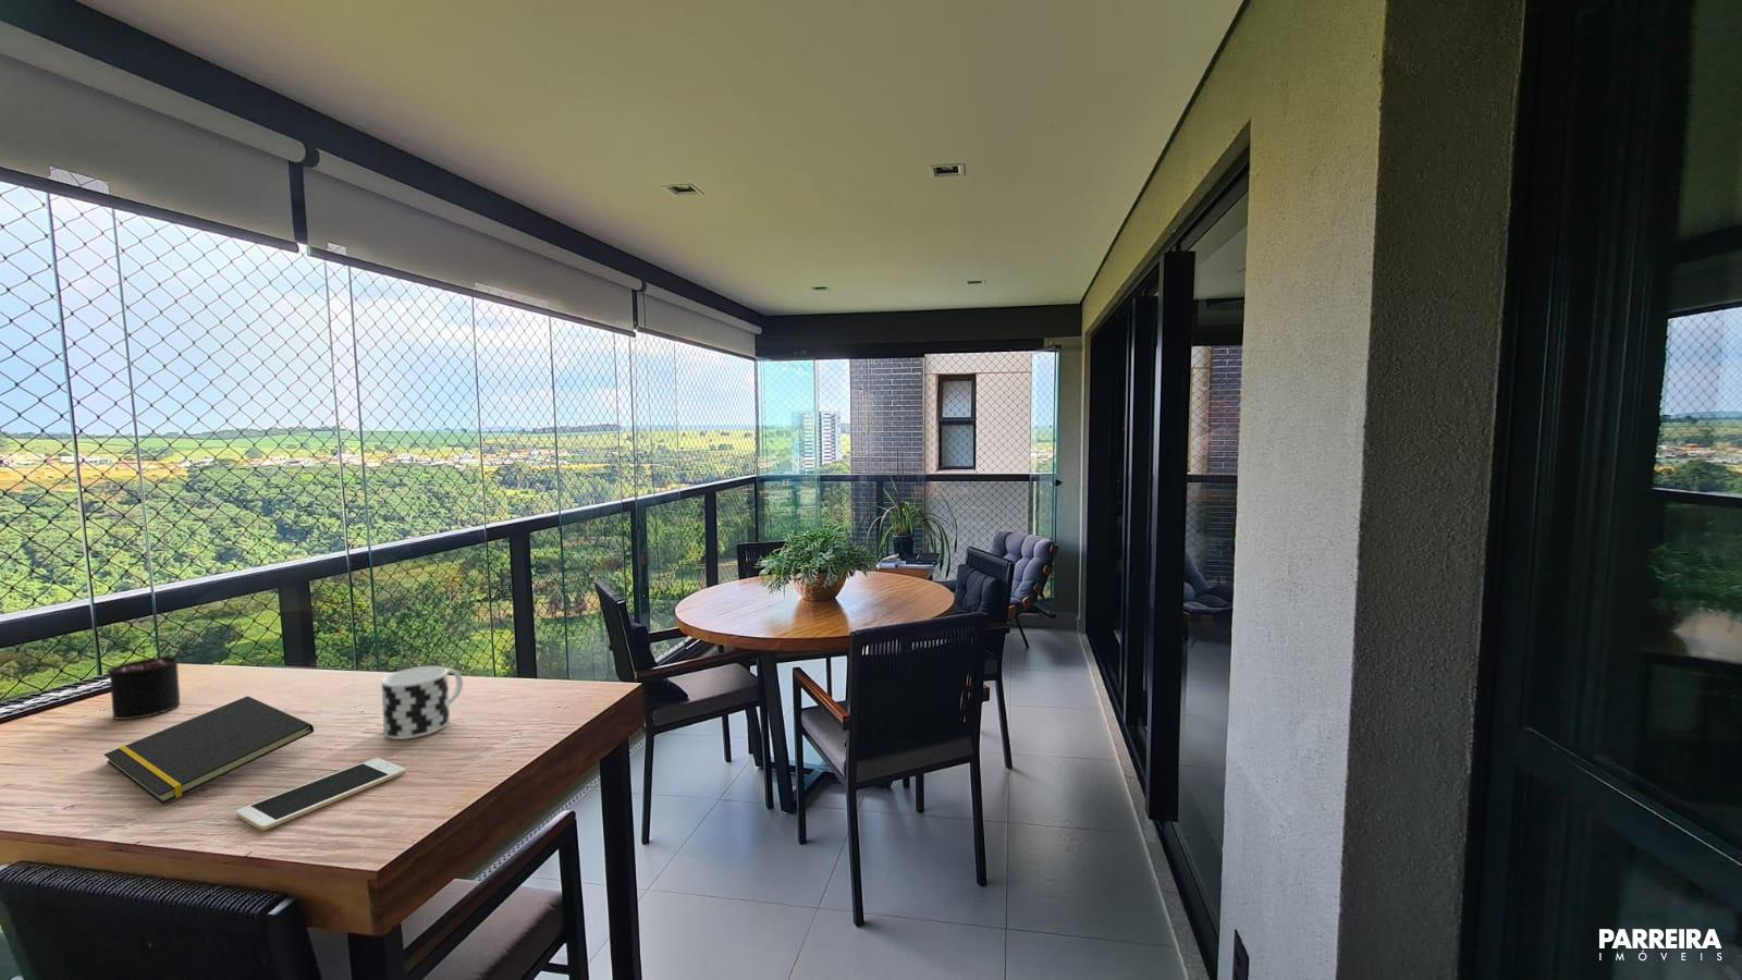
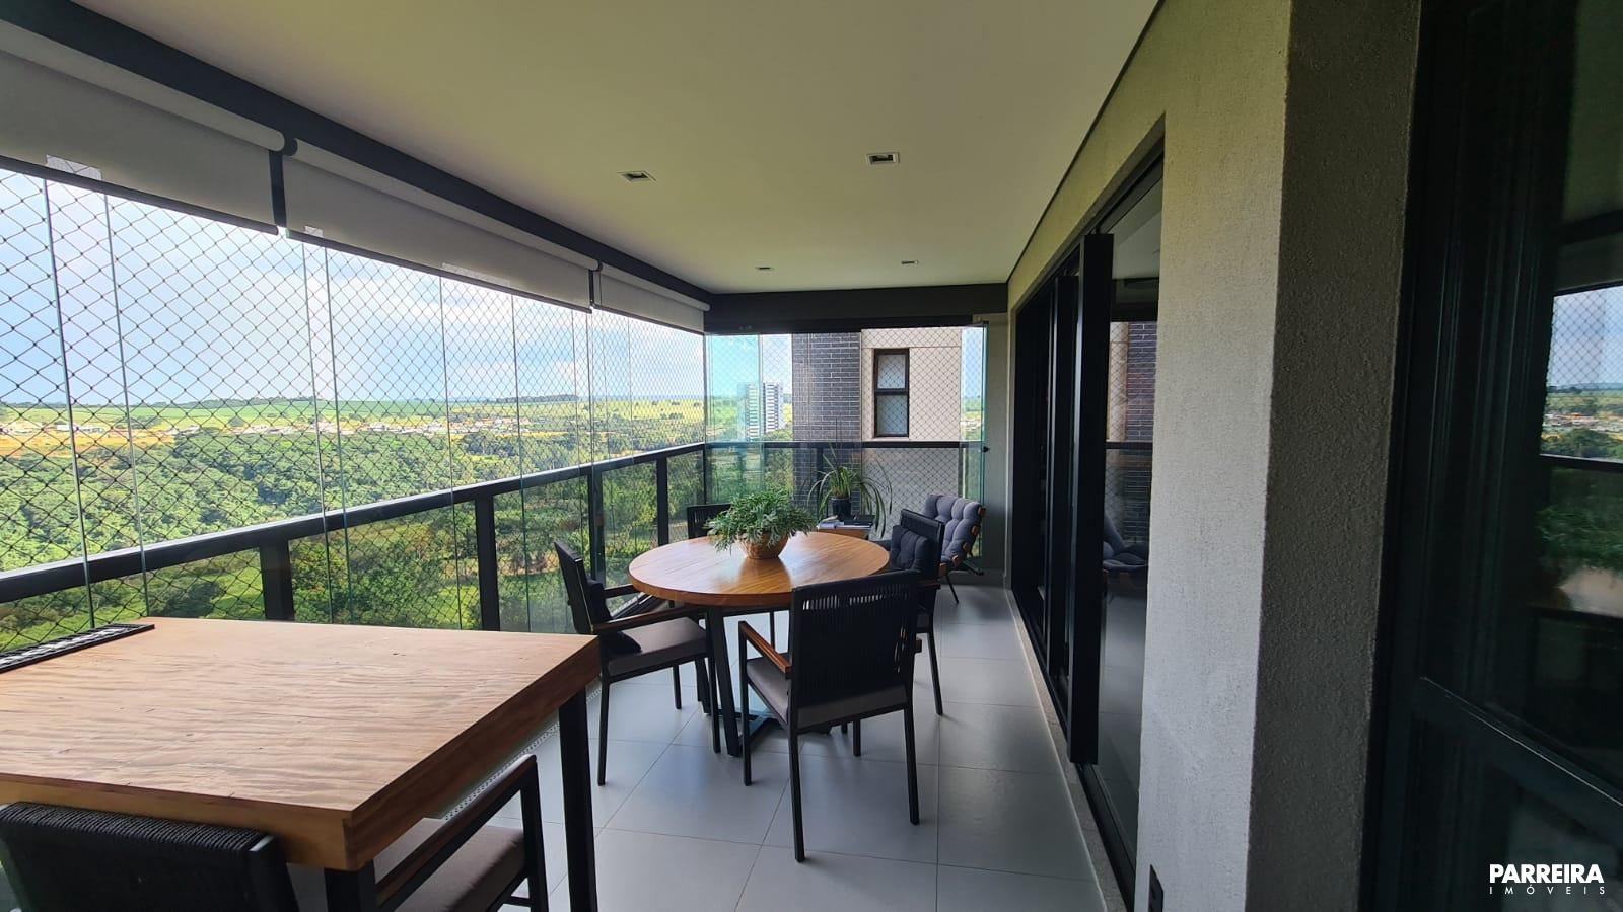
- candle [105,645,182,720]
- cup [382,665,464,741]
- notepad [103,695,315,804]
- cell phone [236,756,406,832]
